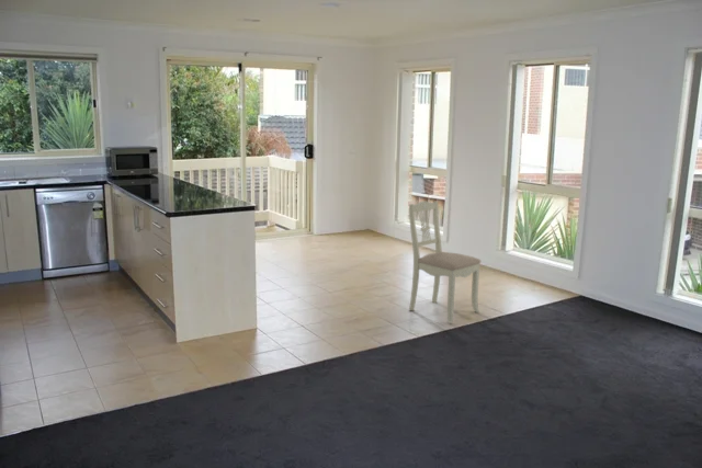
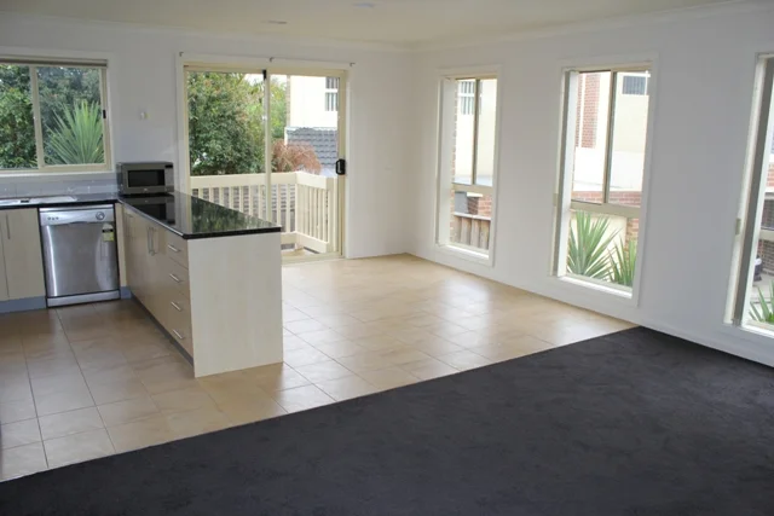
- dining chair [408,201,482,323]
